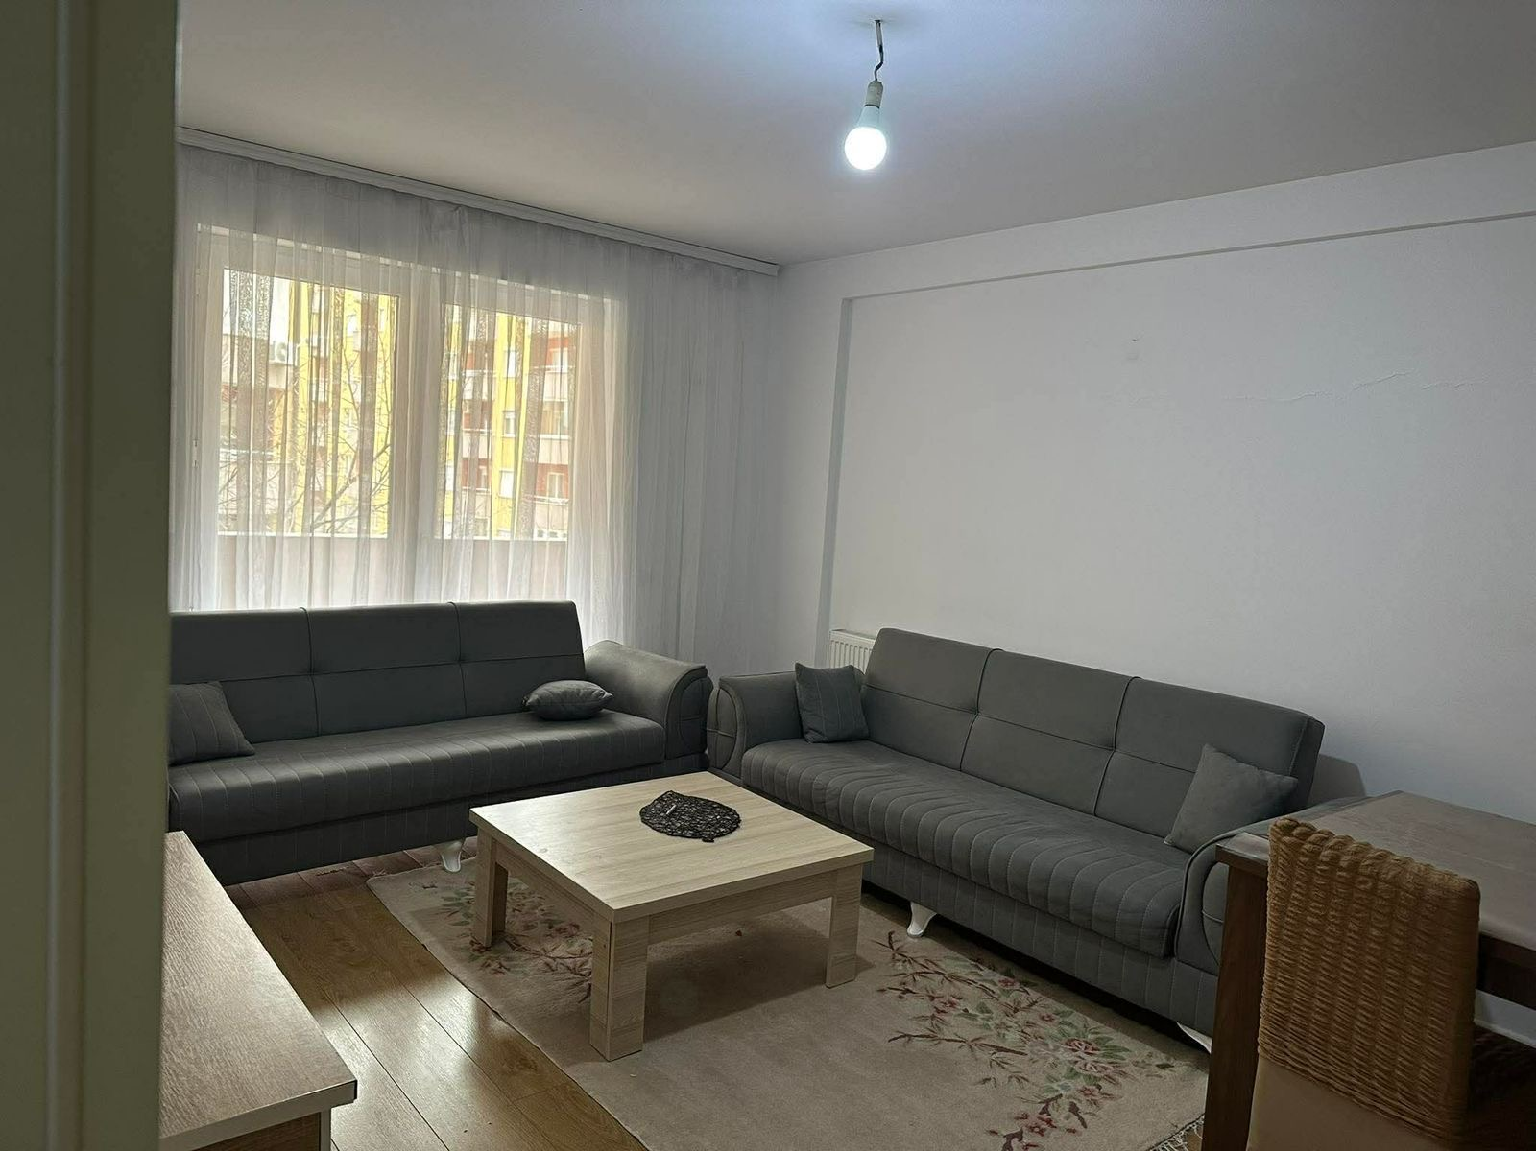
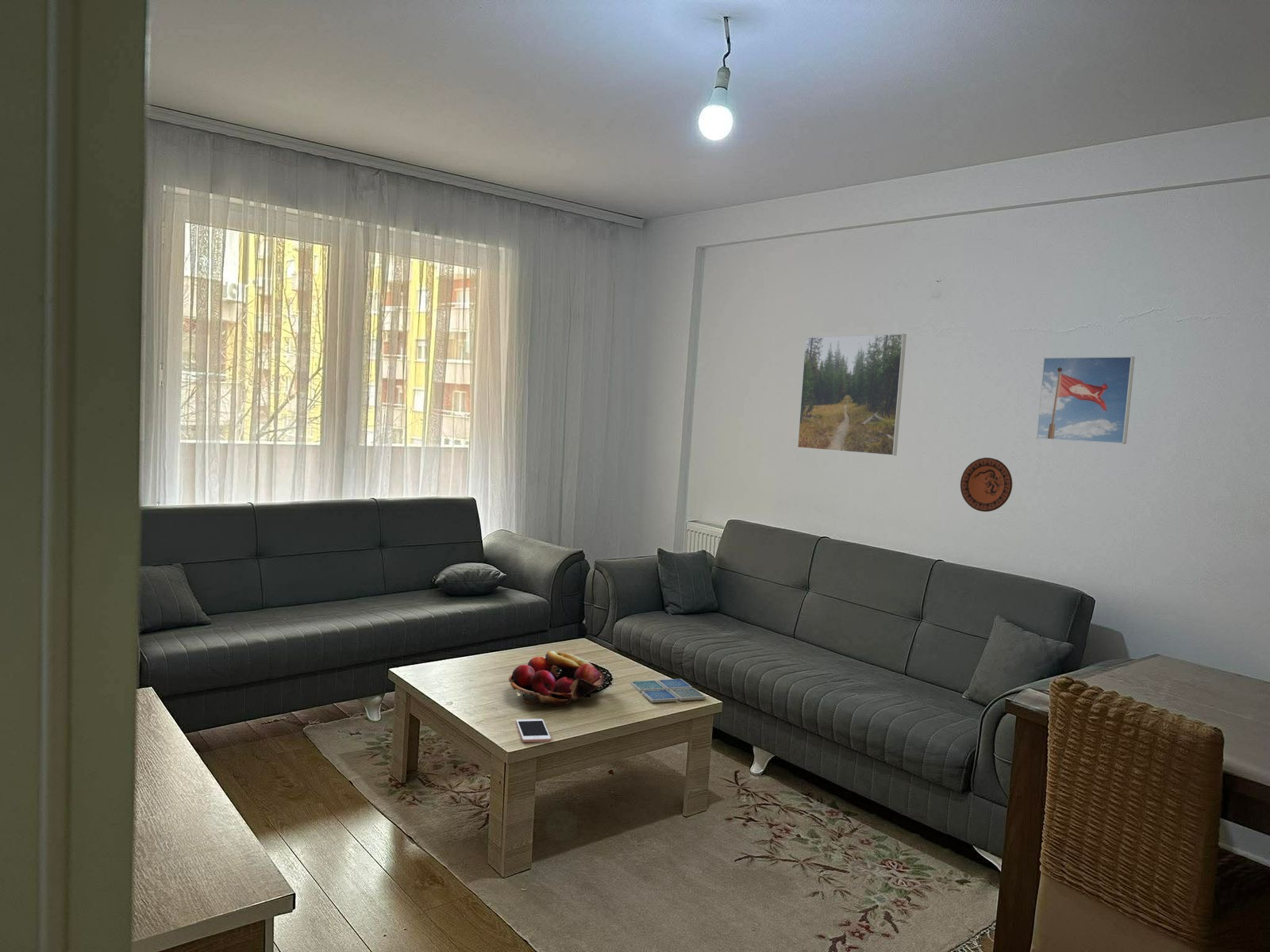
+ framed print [1035,355,1136,445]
+ fruit basket [508,651,605,707]
+ drink coaster [629,678,706,704]
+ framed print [797,333,907,456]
+ cell phone [515,718,552,743]
+ decorative plate [960,457,1013,512]
